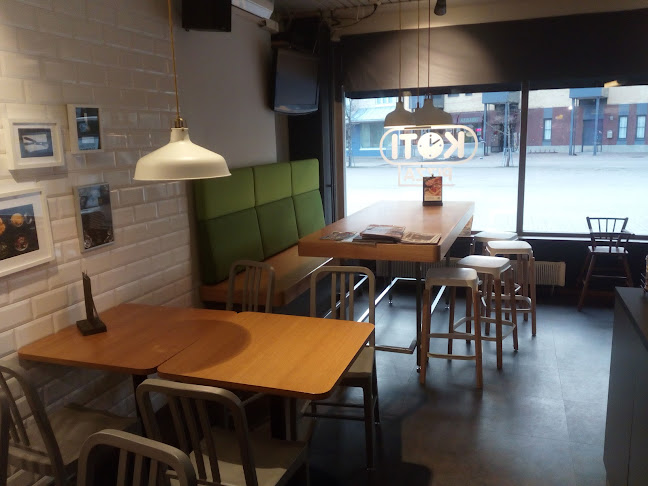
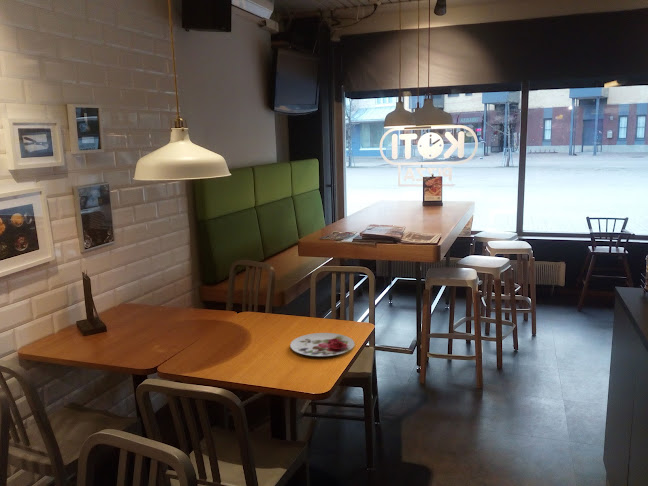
+ plate [289,332,355,357]
